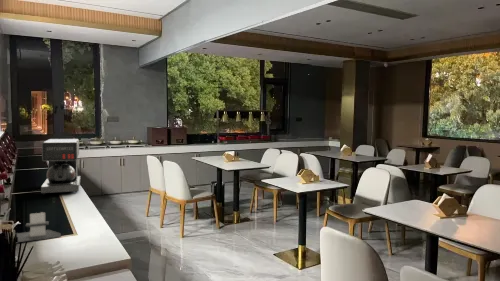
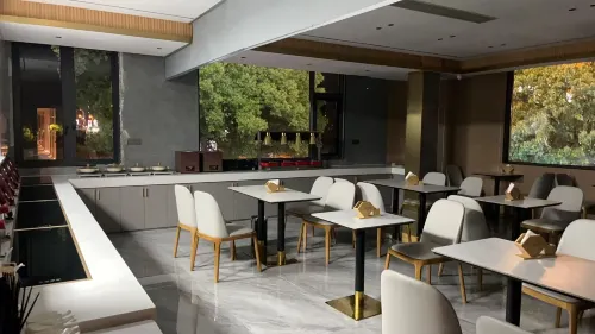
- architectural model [15,211,62,243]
- coffee maker [40,138,81,195]
